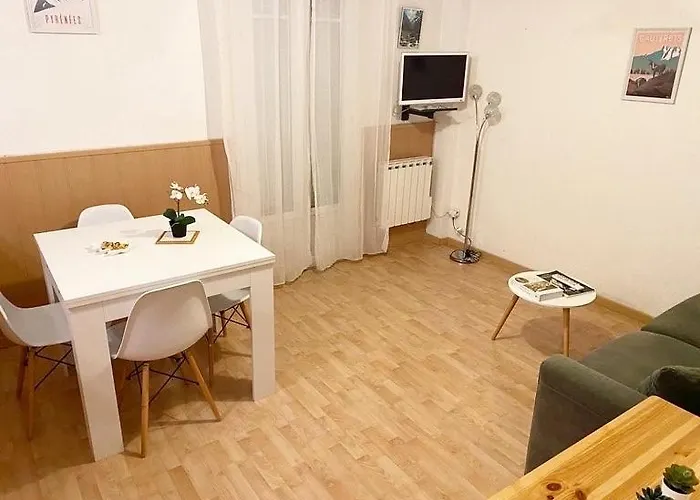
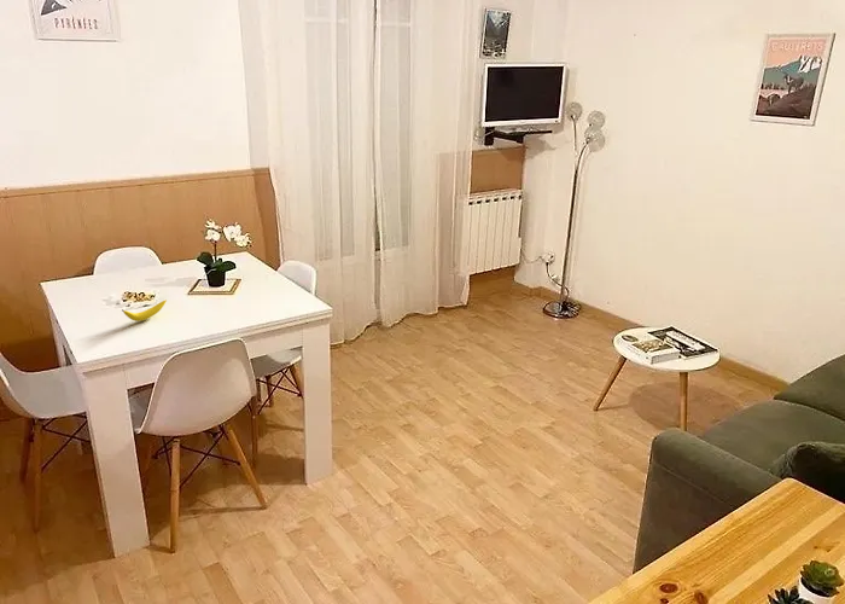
+ banana [121,298,168,323]
